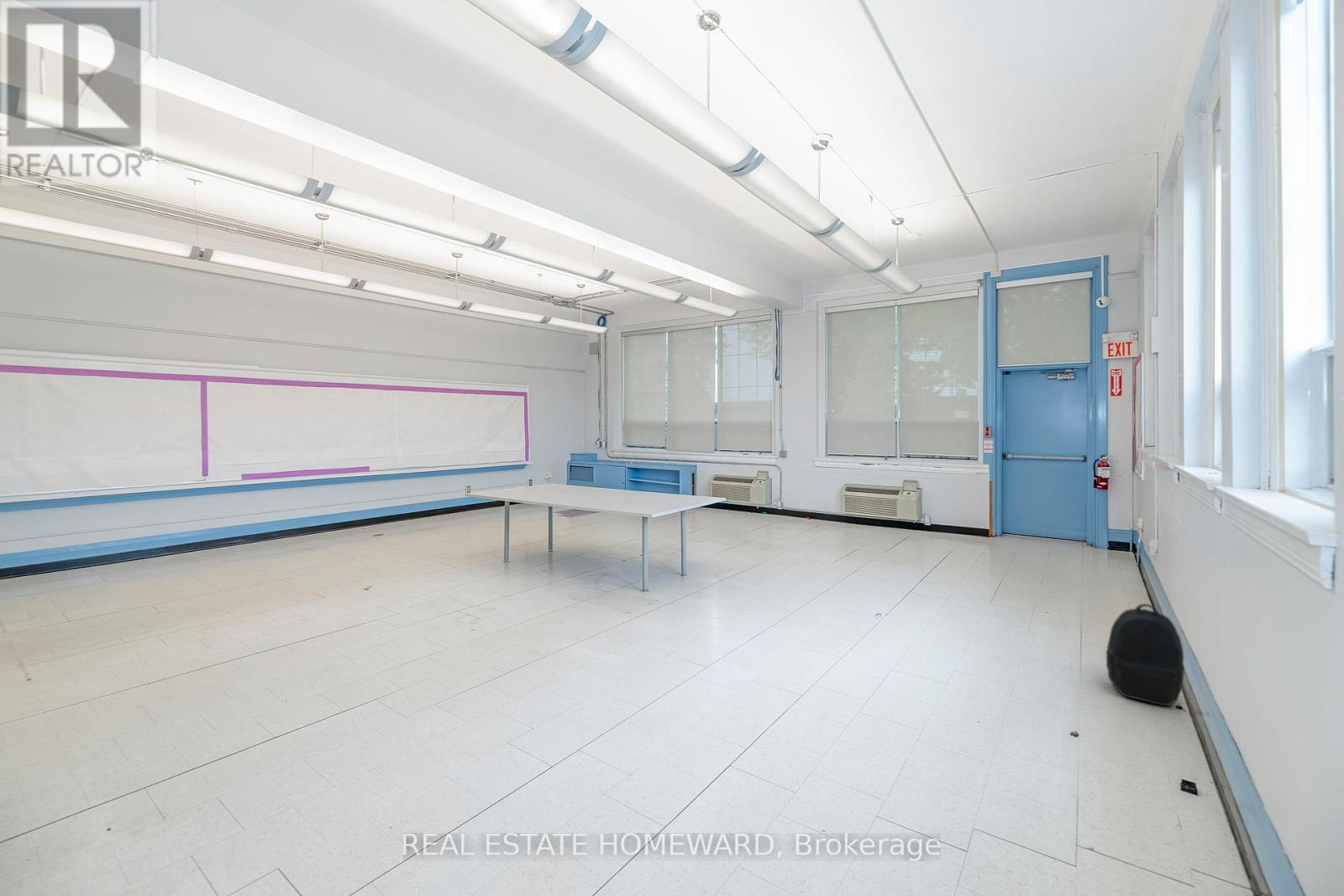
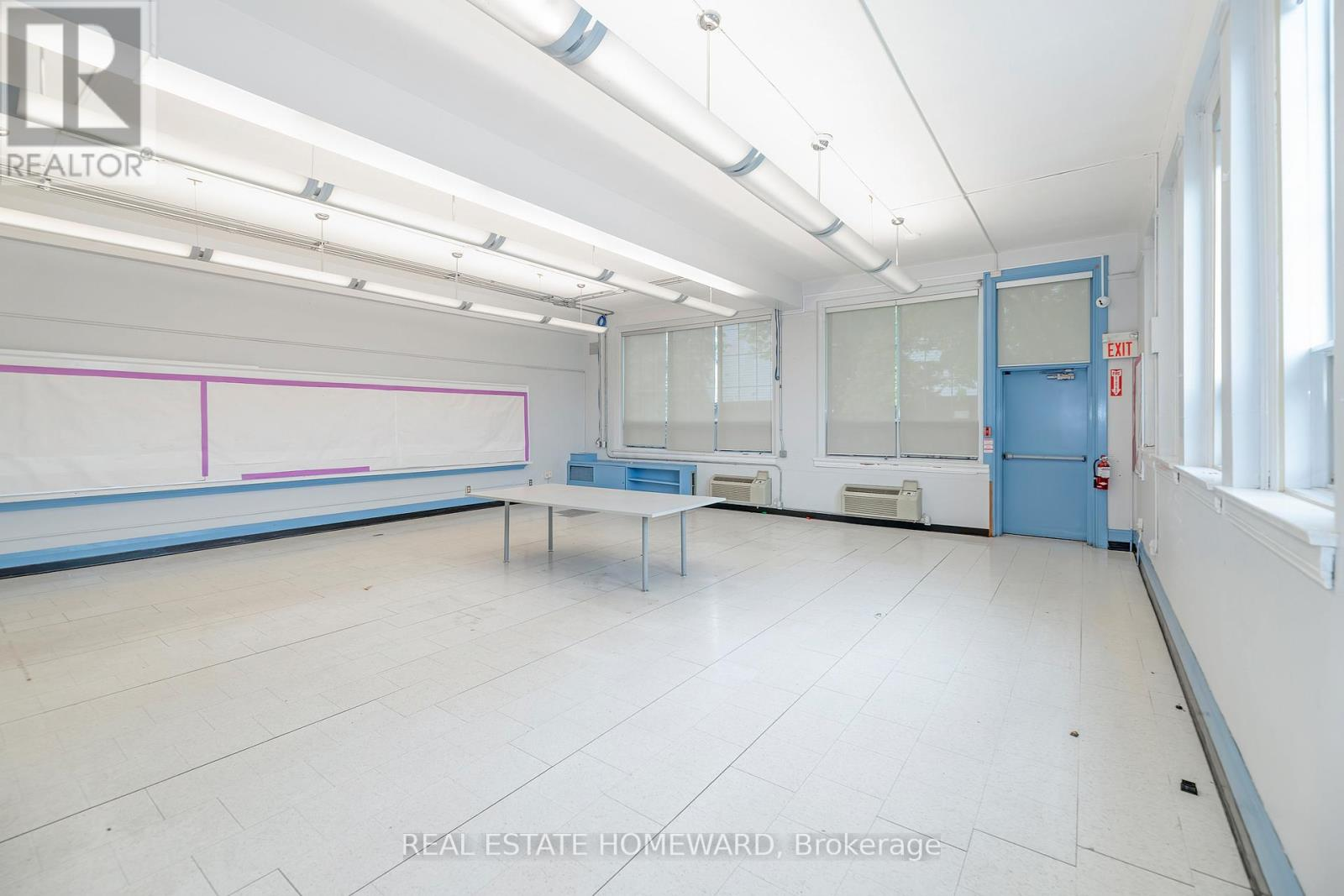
- backpack [1105,603,1185,706]
